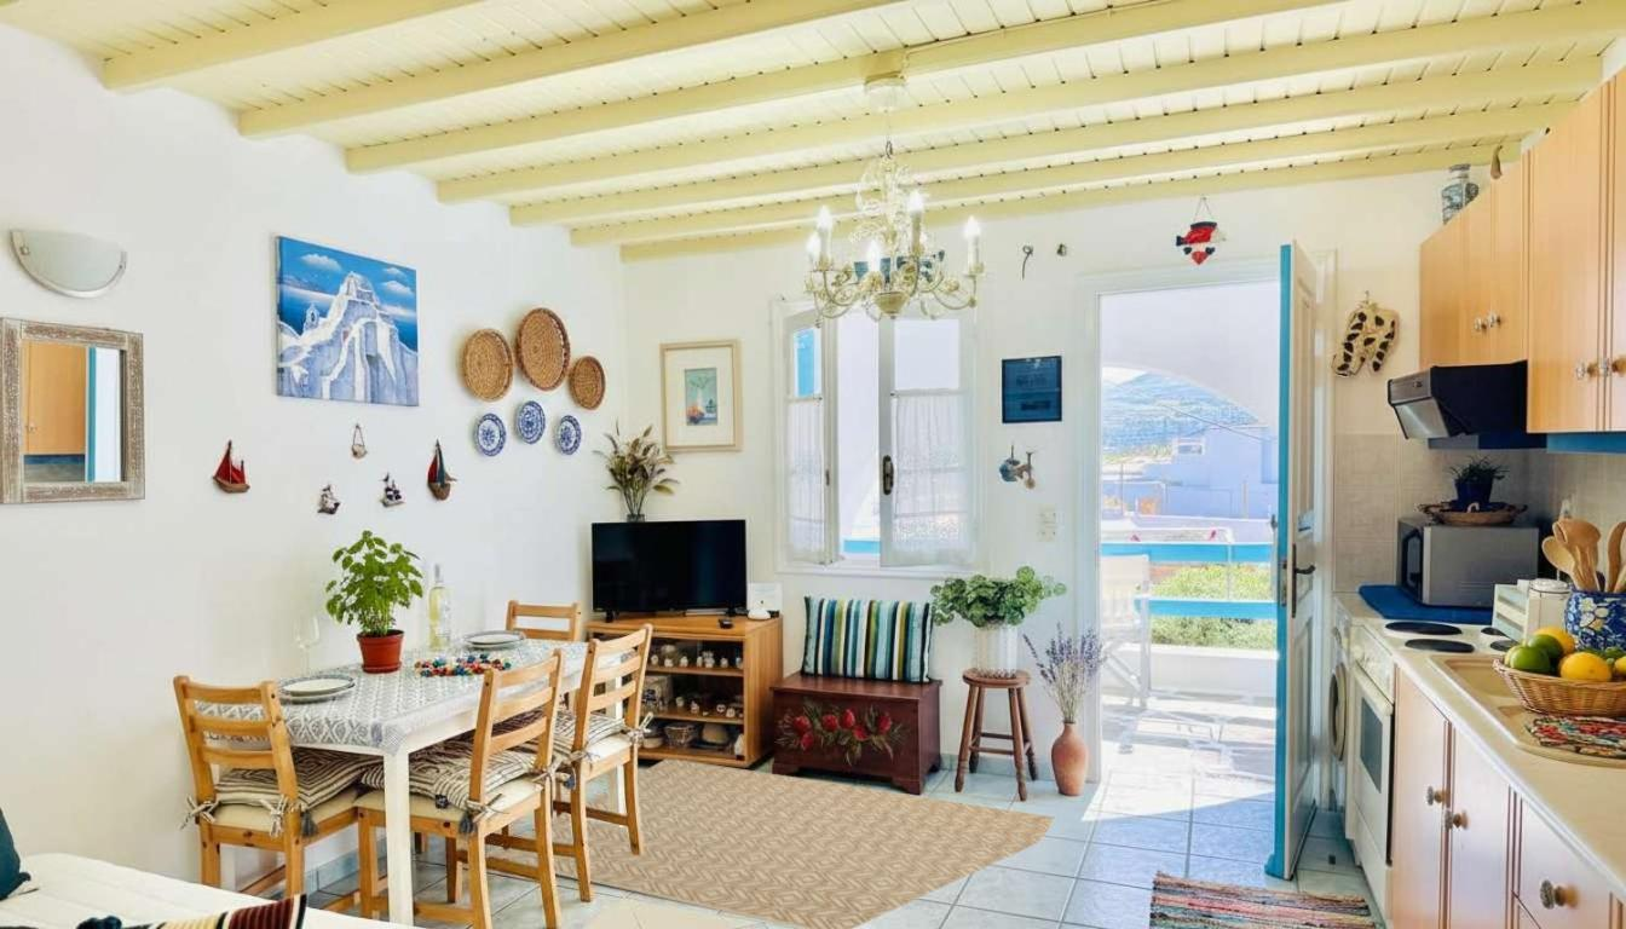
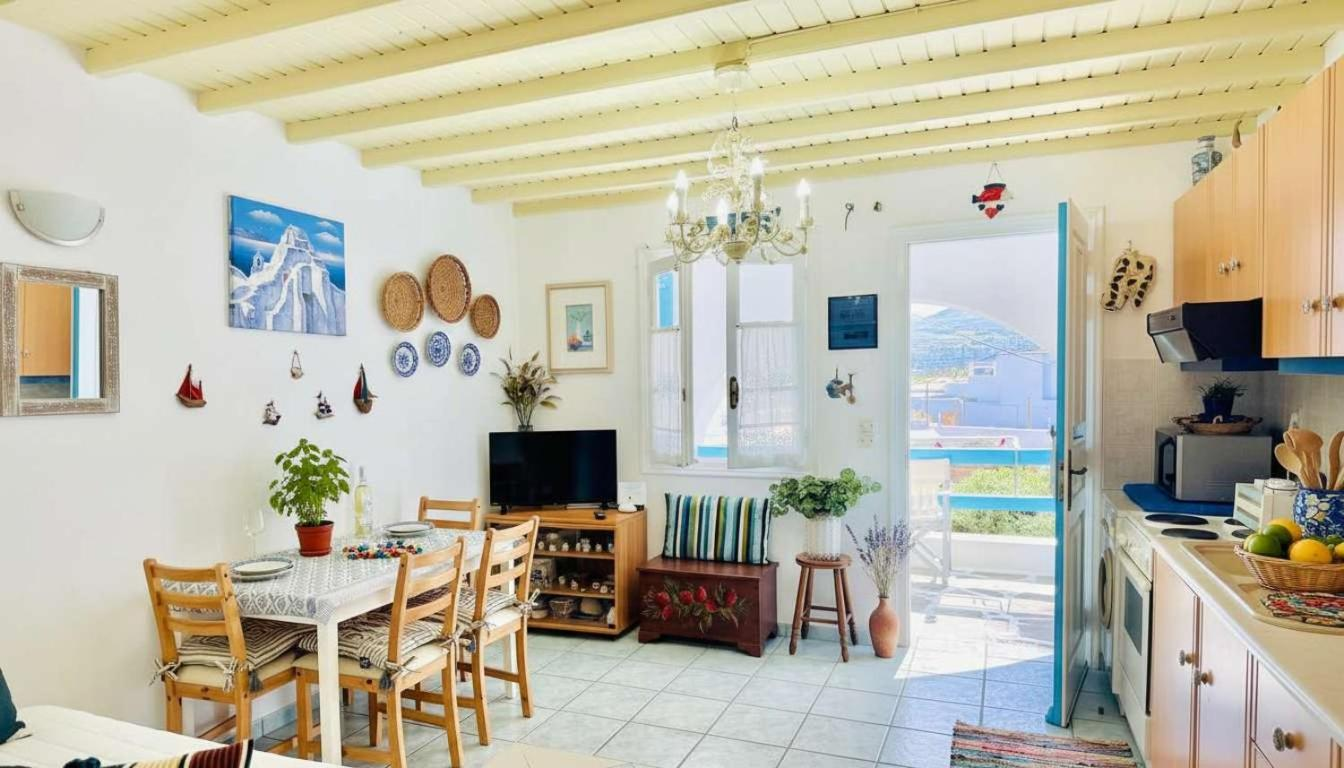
- rug [485,757,1056,929]
